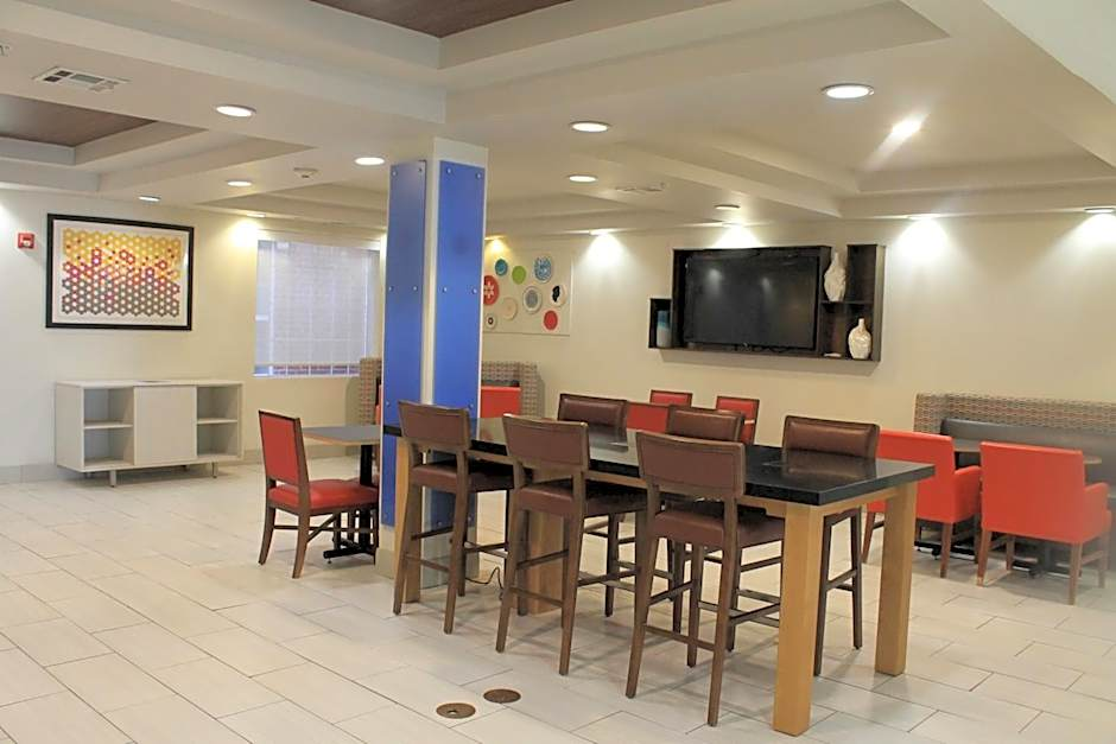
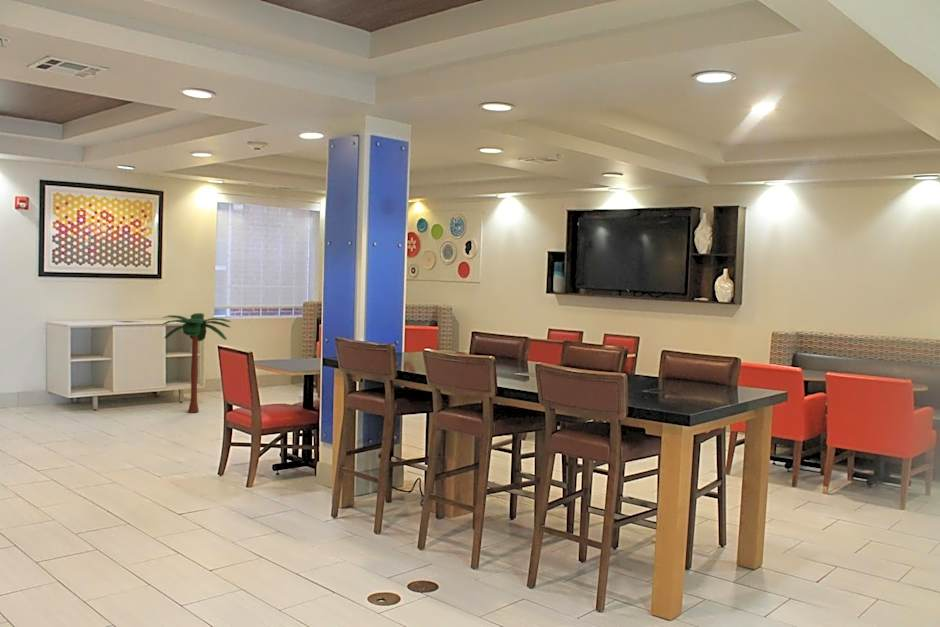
+ palm tree [160,312,232,414]
